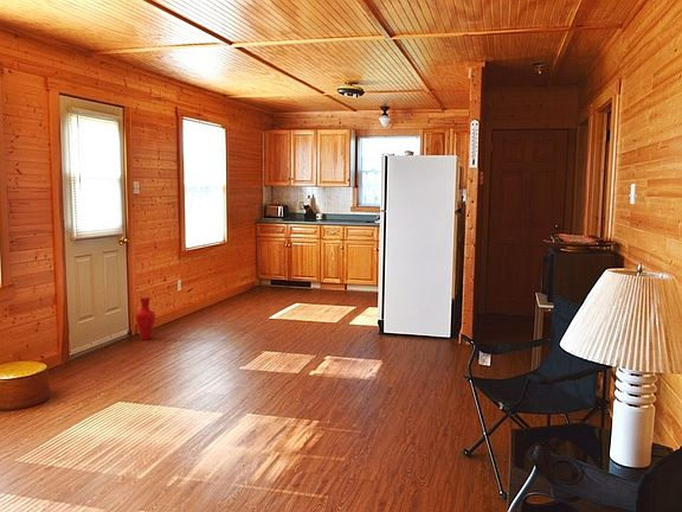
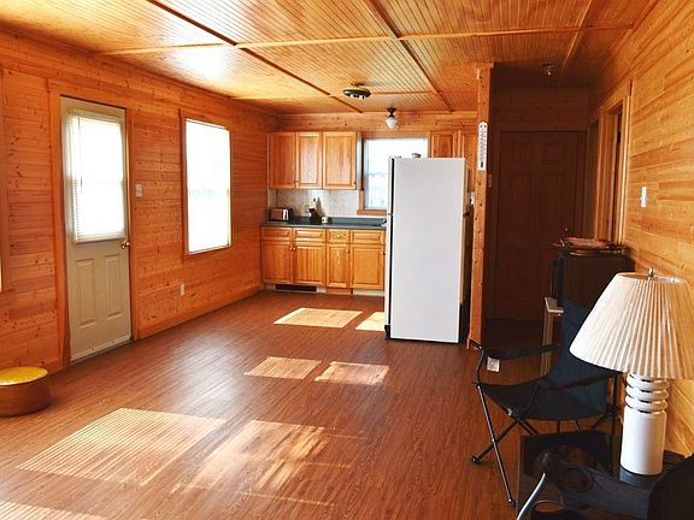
- vase [135,296,156,341]
